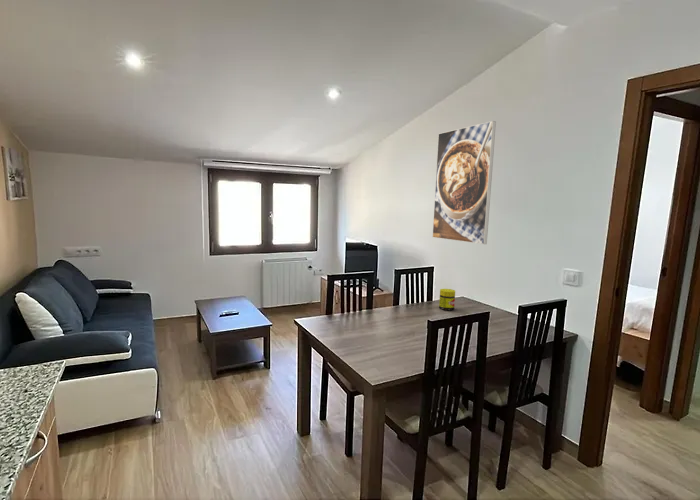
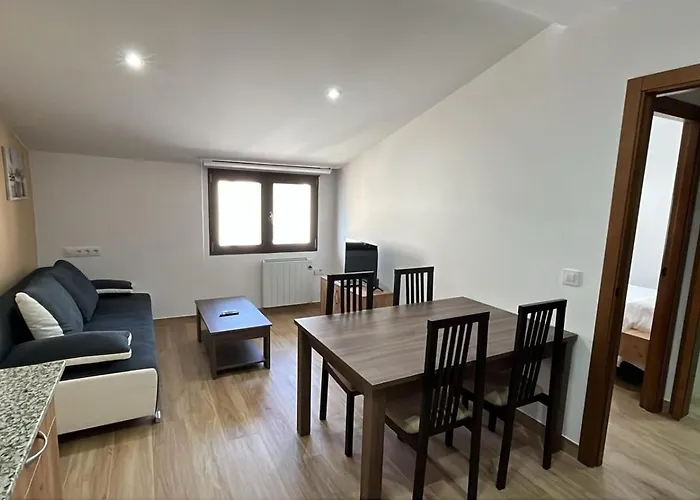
- jar [438,288,456,311]
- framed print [431,120,497,245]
